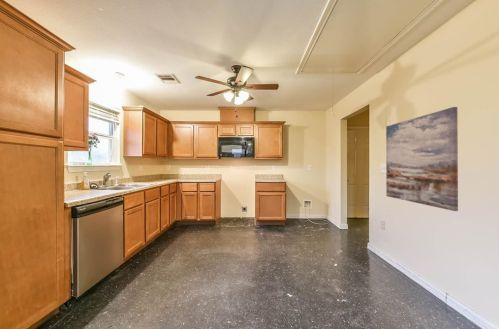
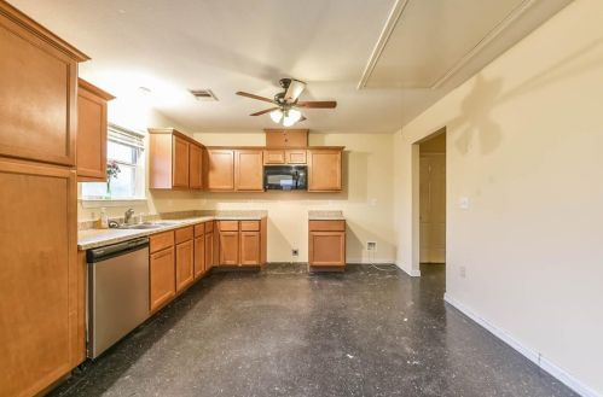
- wall art [385,106,459,212]
